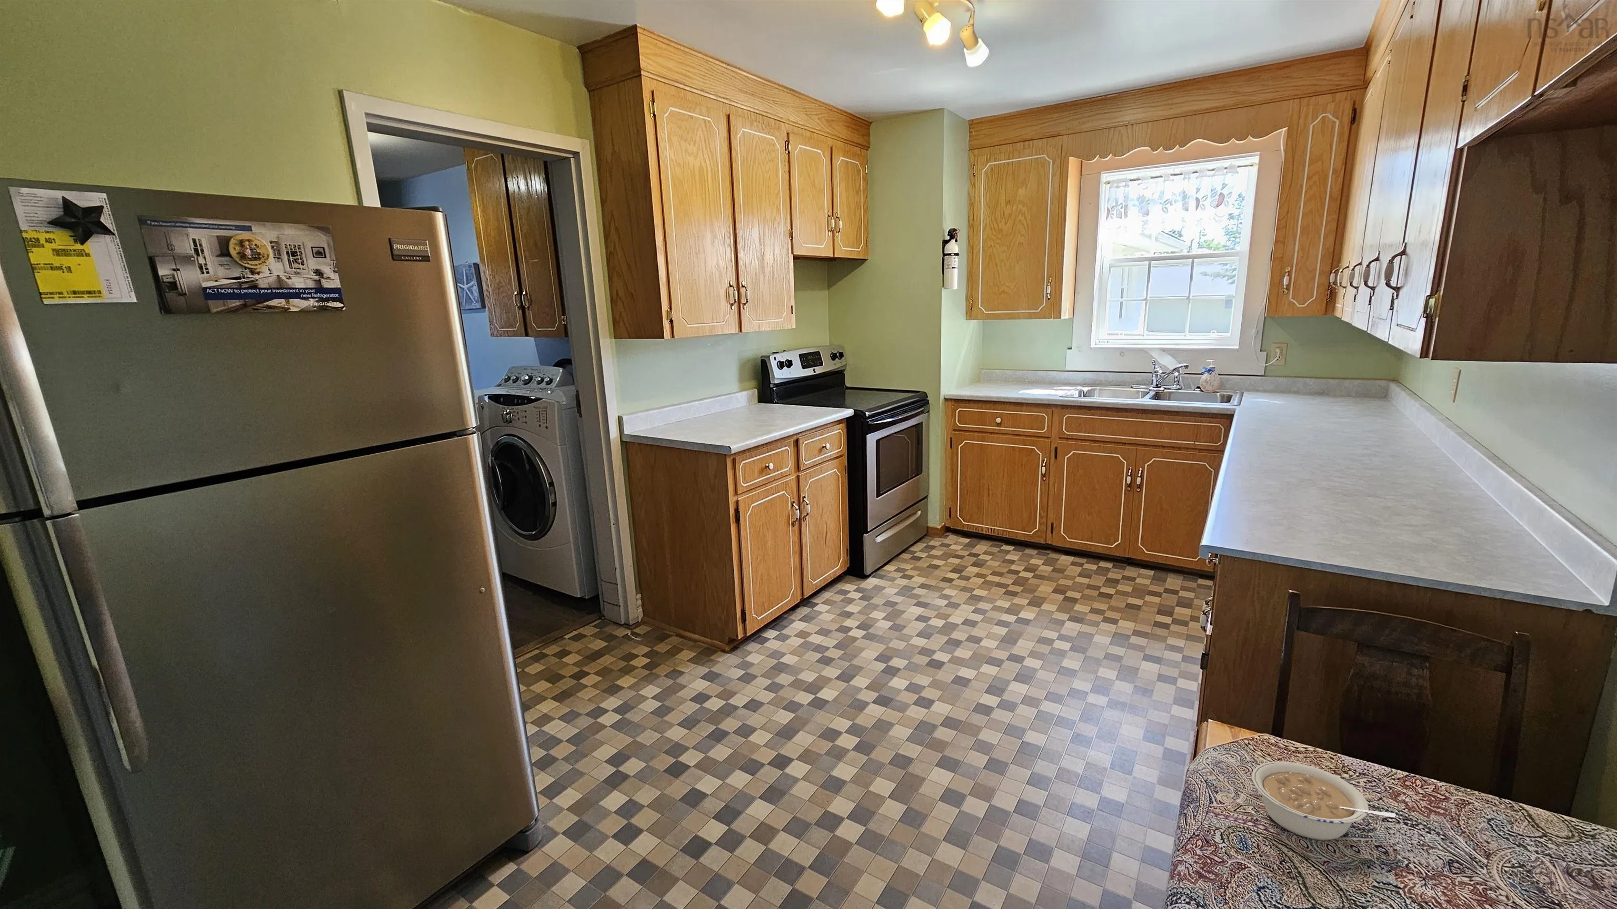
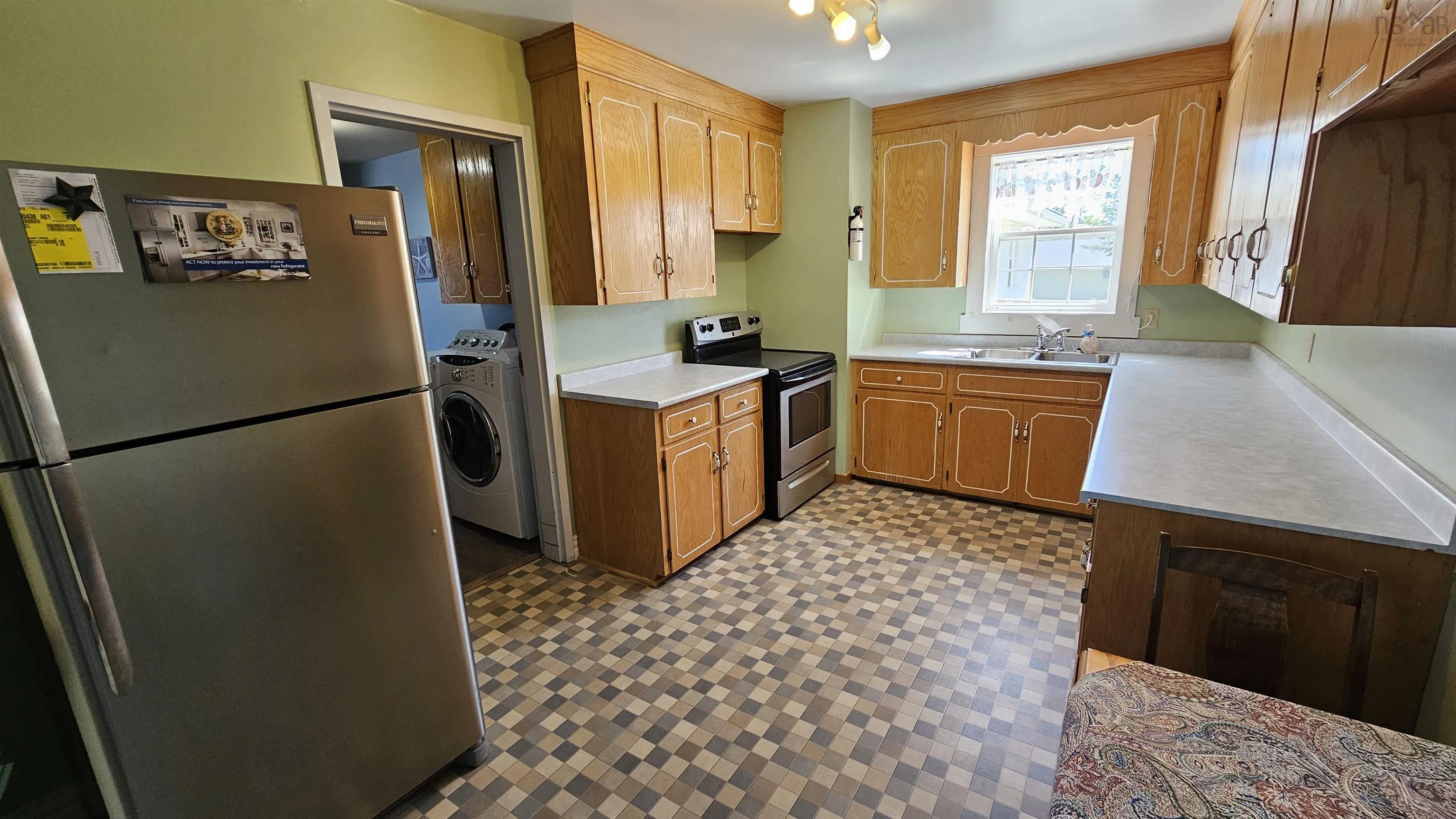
- legume [1252,760,1396,840]
